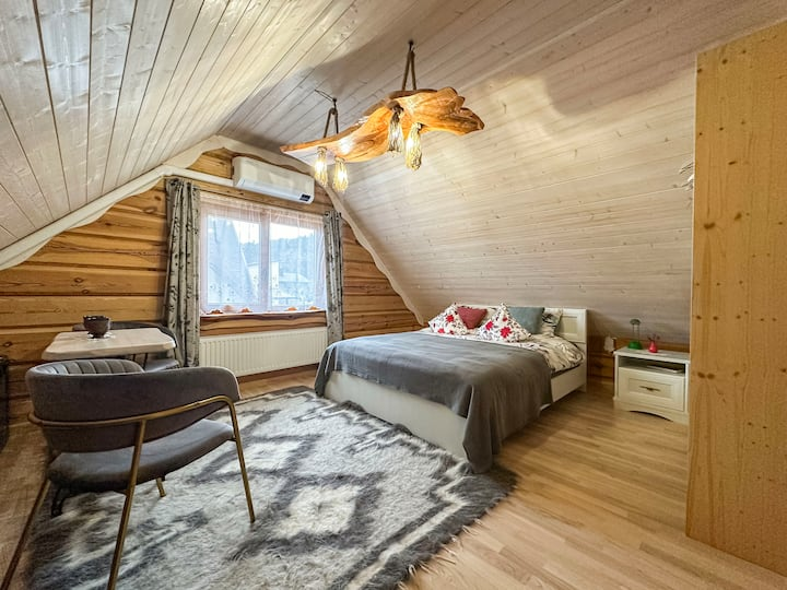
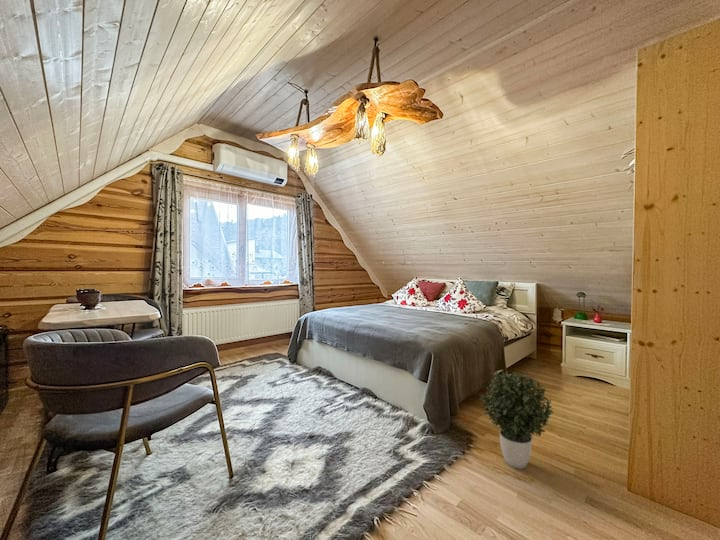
+ potted plant [479,369,555,470]
